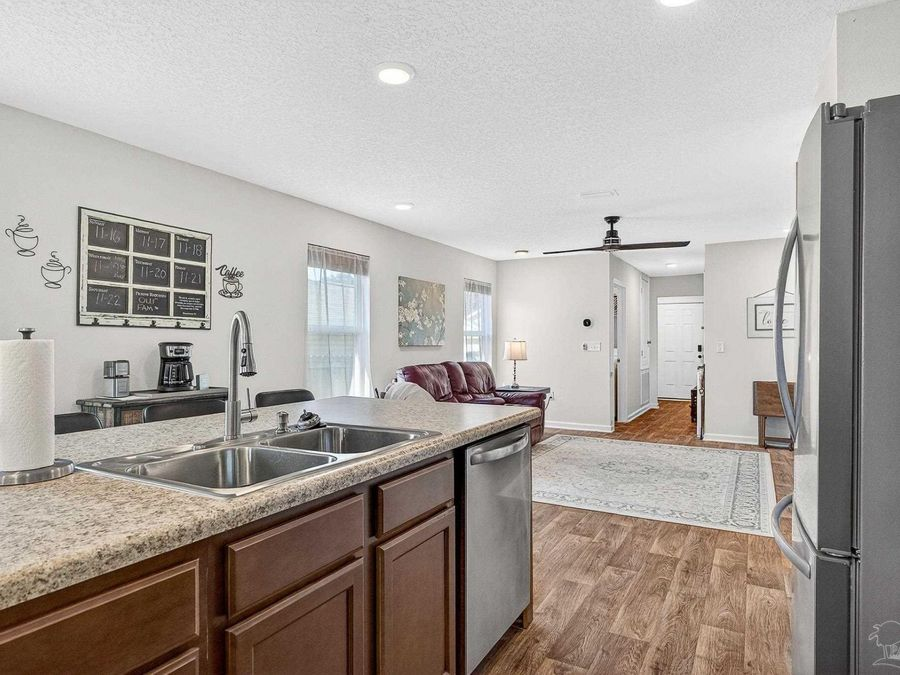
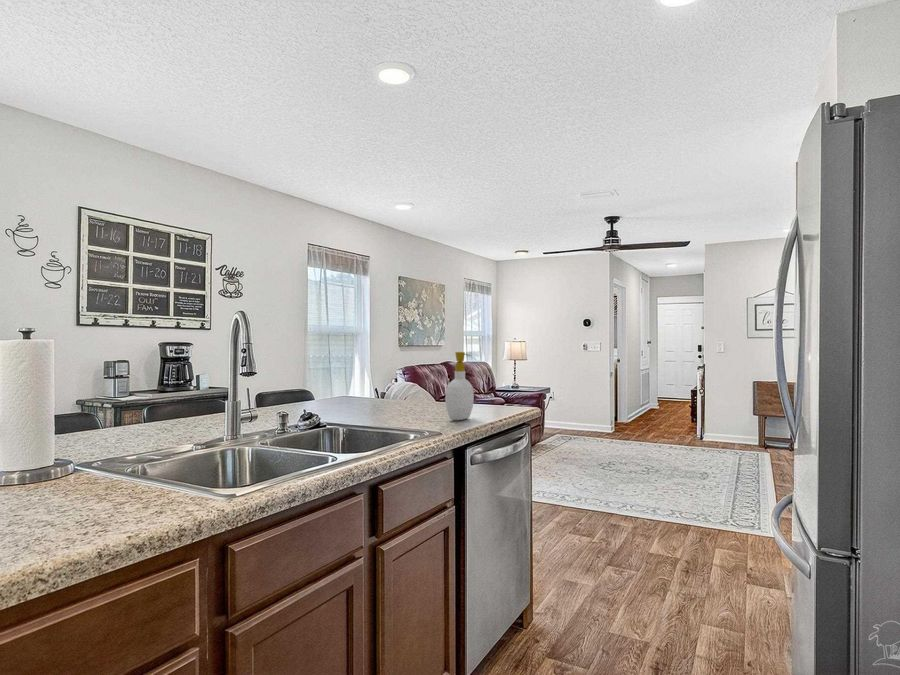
+ soap bottle [444,351,475,421]
